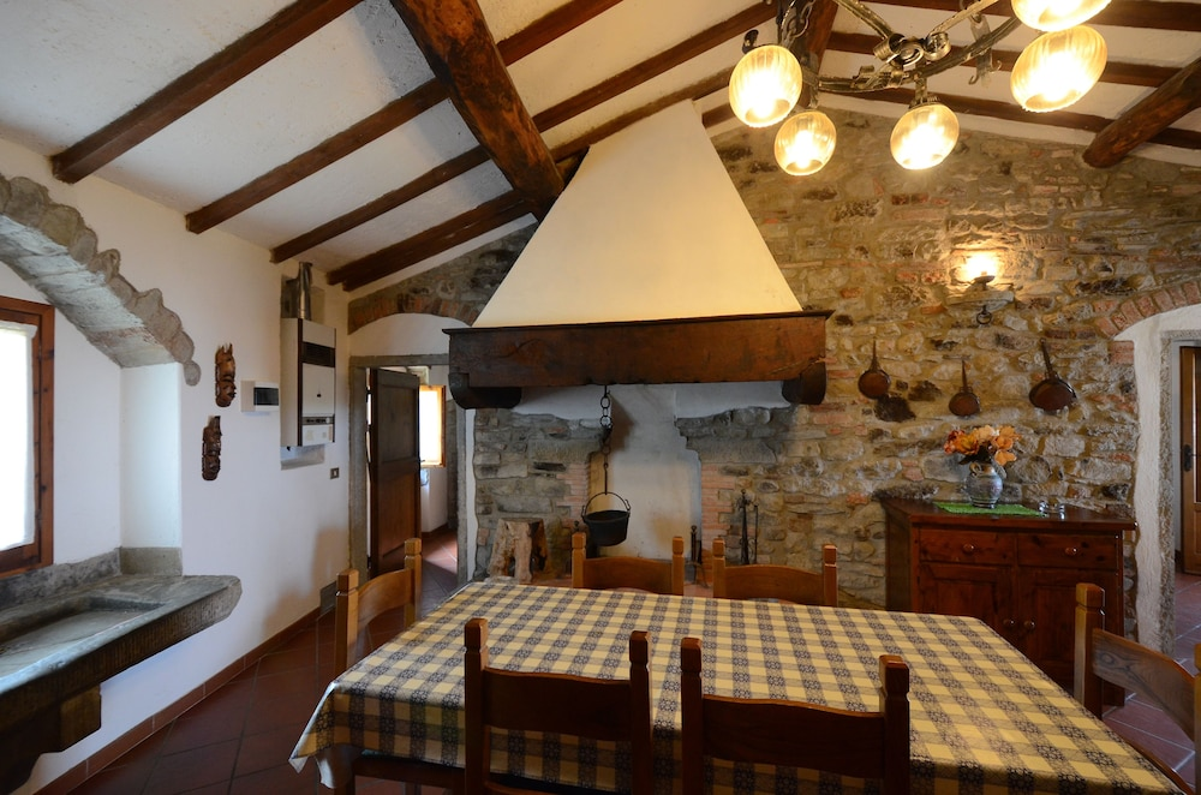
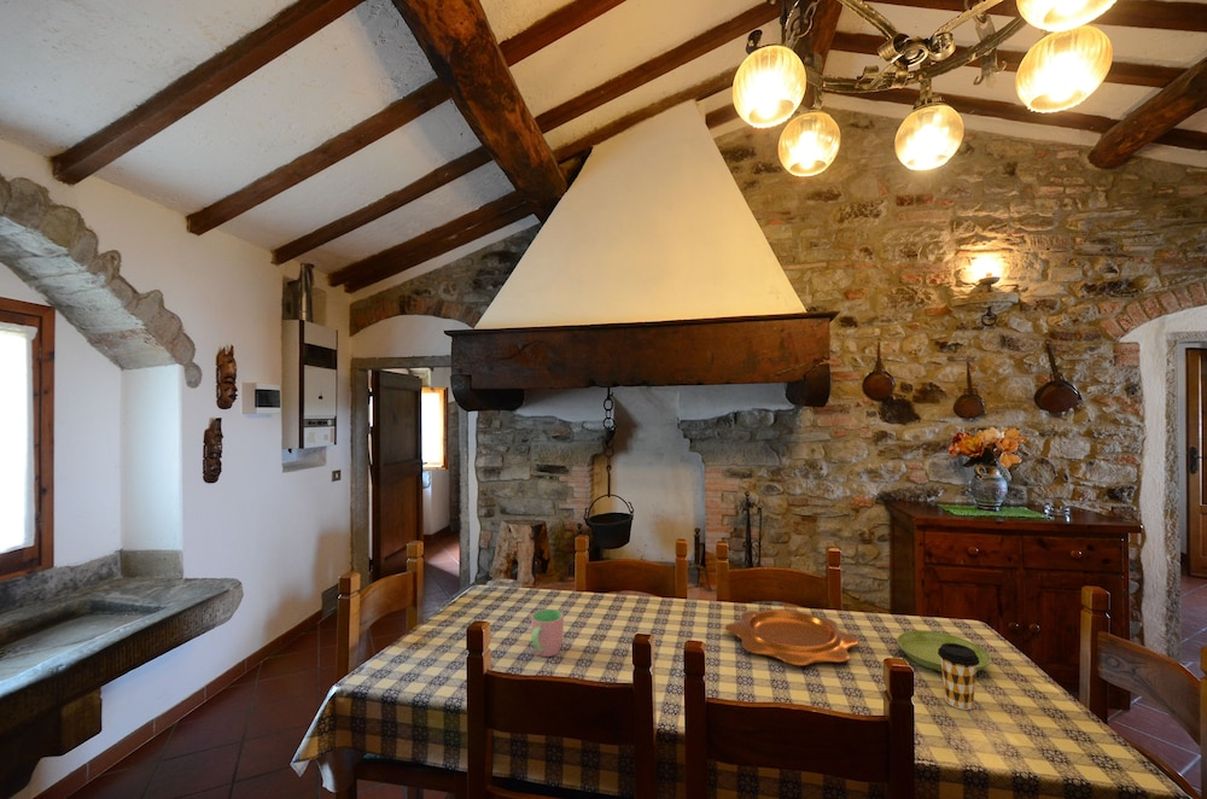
+ saucer [896,630,992,673]
+ cup [530,608,565,658]
+ coffee cup [938,643,980,711]
+ decorative bowl [724,608,861,666]
